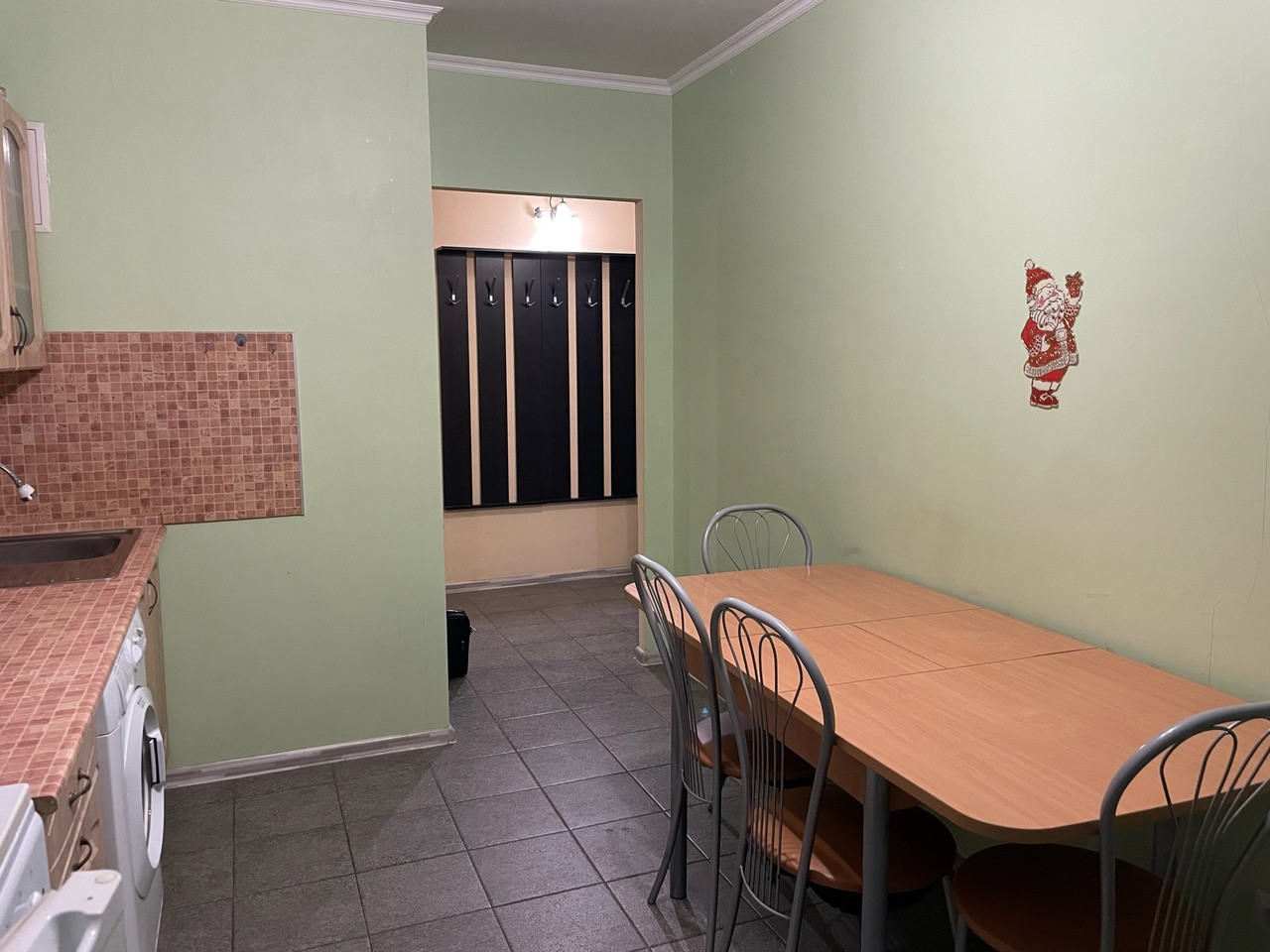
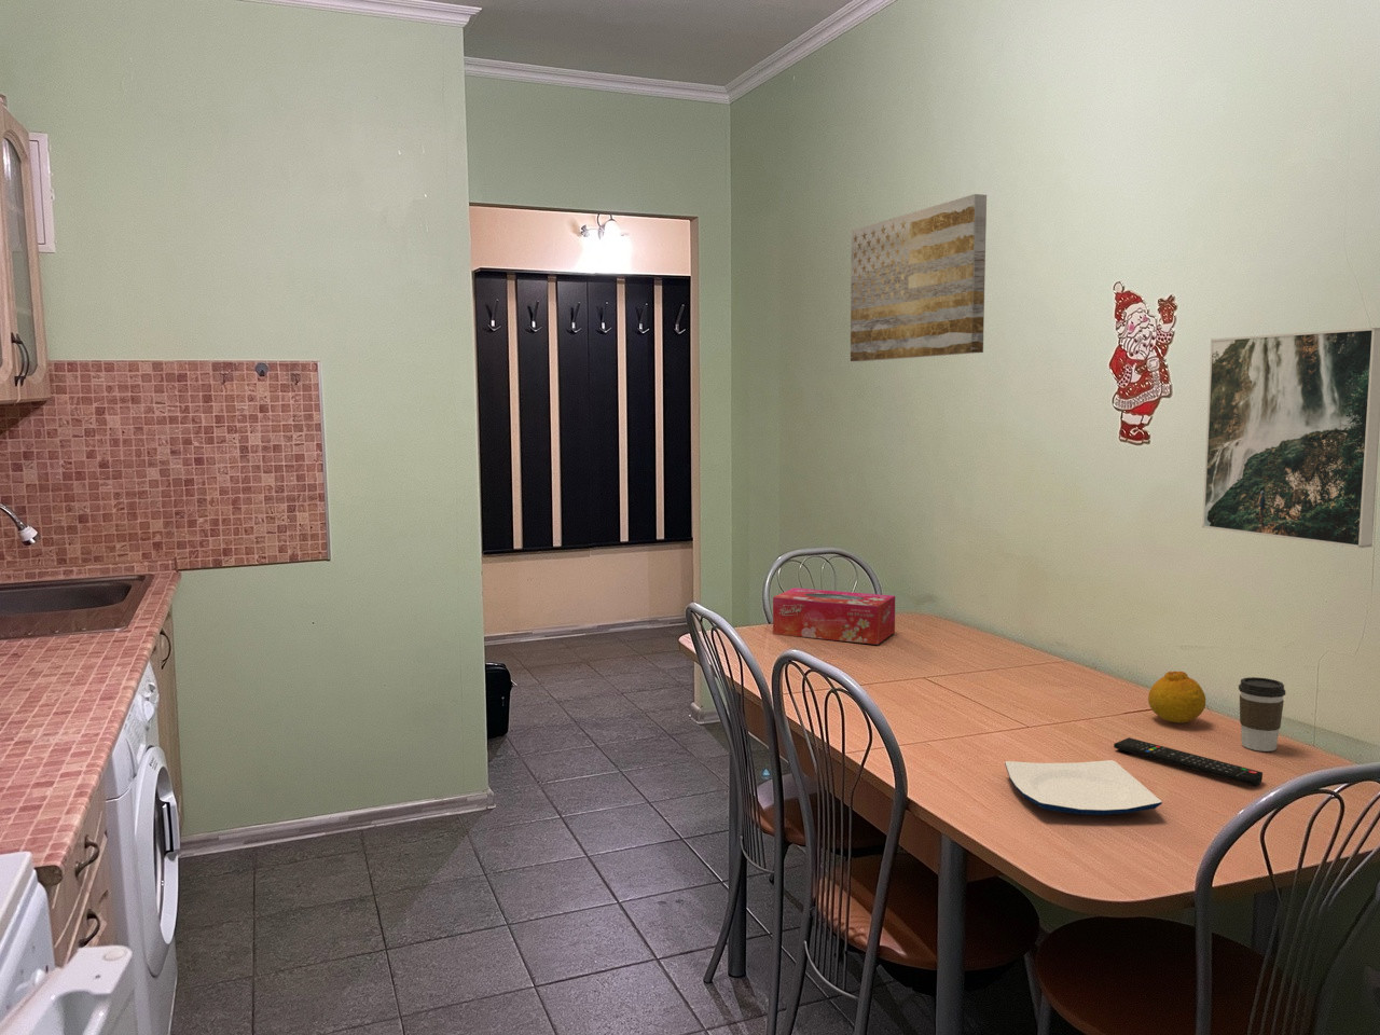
+ tissue box [771,586,896,646]
+ plate [1004,759,1164,816]
+ wall art [850,194,988,362]
+ remote control [1113,736,1264,787]
+ fruit [1147,671,1206,724]
+ coffee cup [1238,676,1287,752]
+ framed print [1201,326,1380,549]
